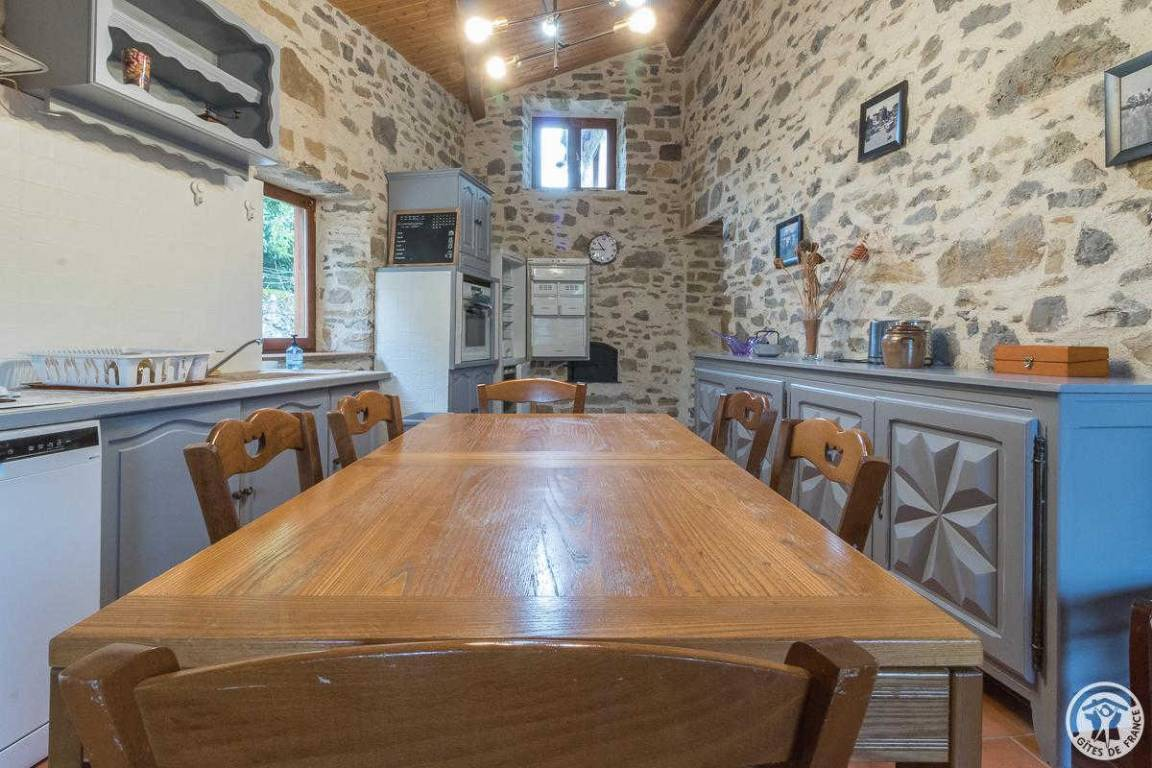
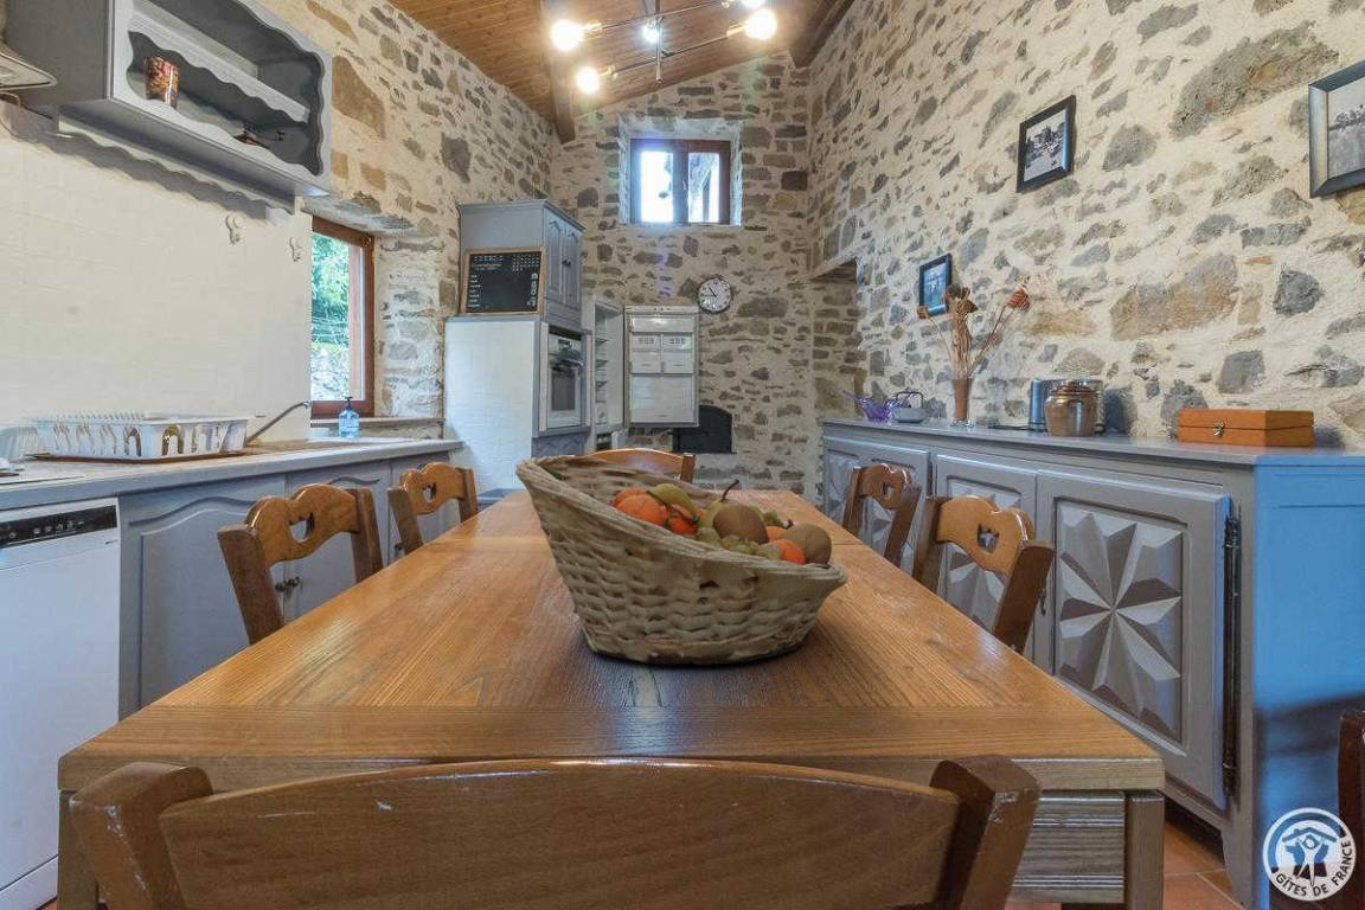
+ fruit basket [514,454,848,666]
